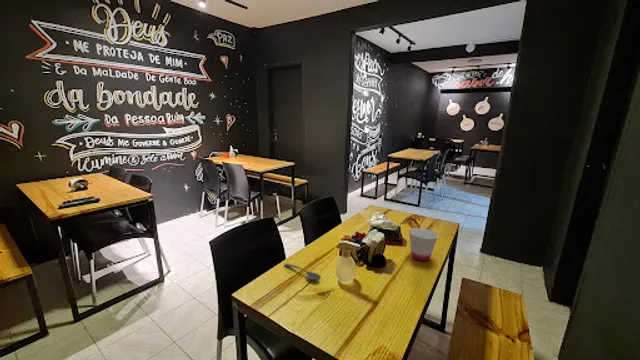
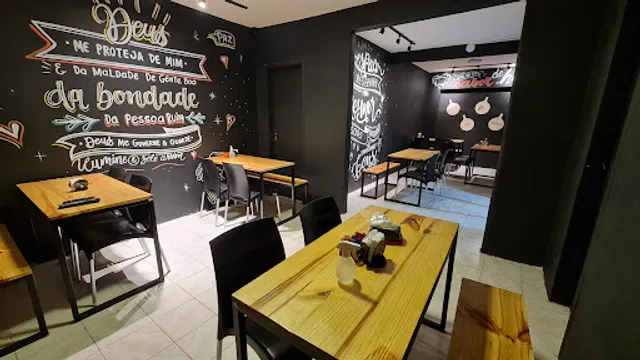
- soupspoon [283,263,322,281]
- cup [408,227,439,262]
